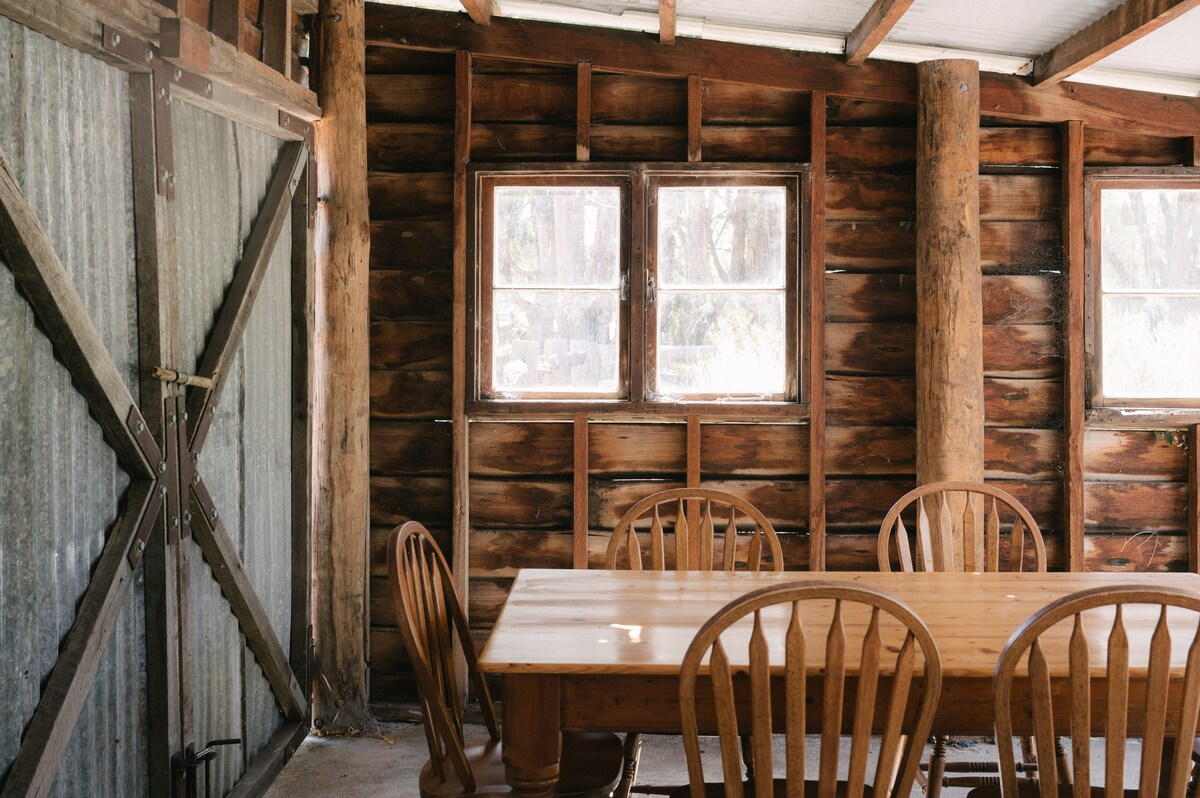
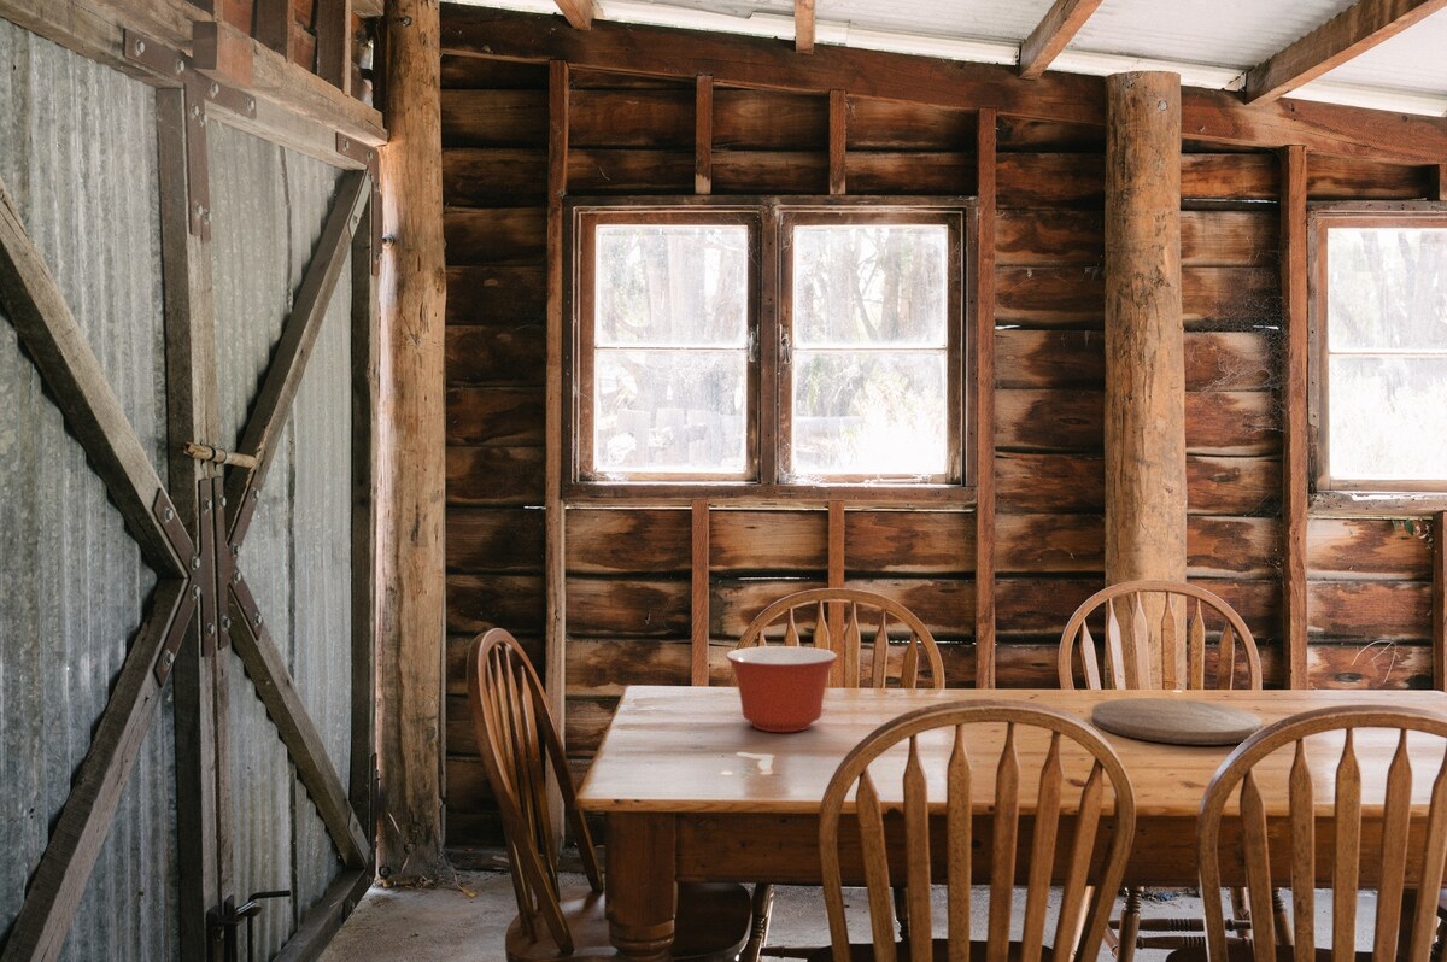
+ cutting board [1091,697,1264,746]
+ mixing bowl [725,645,839,733]
